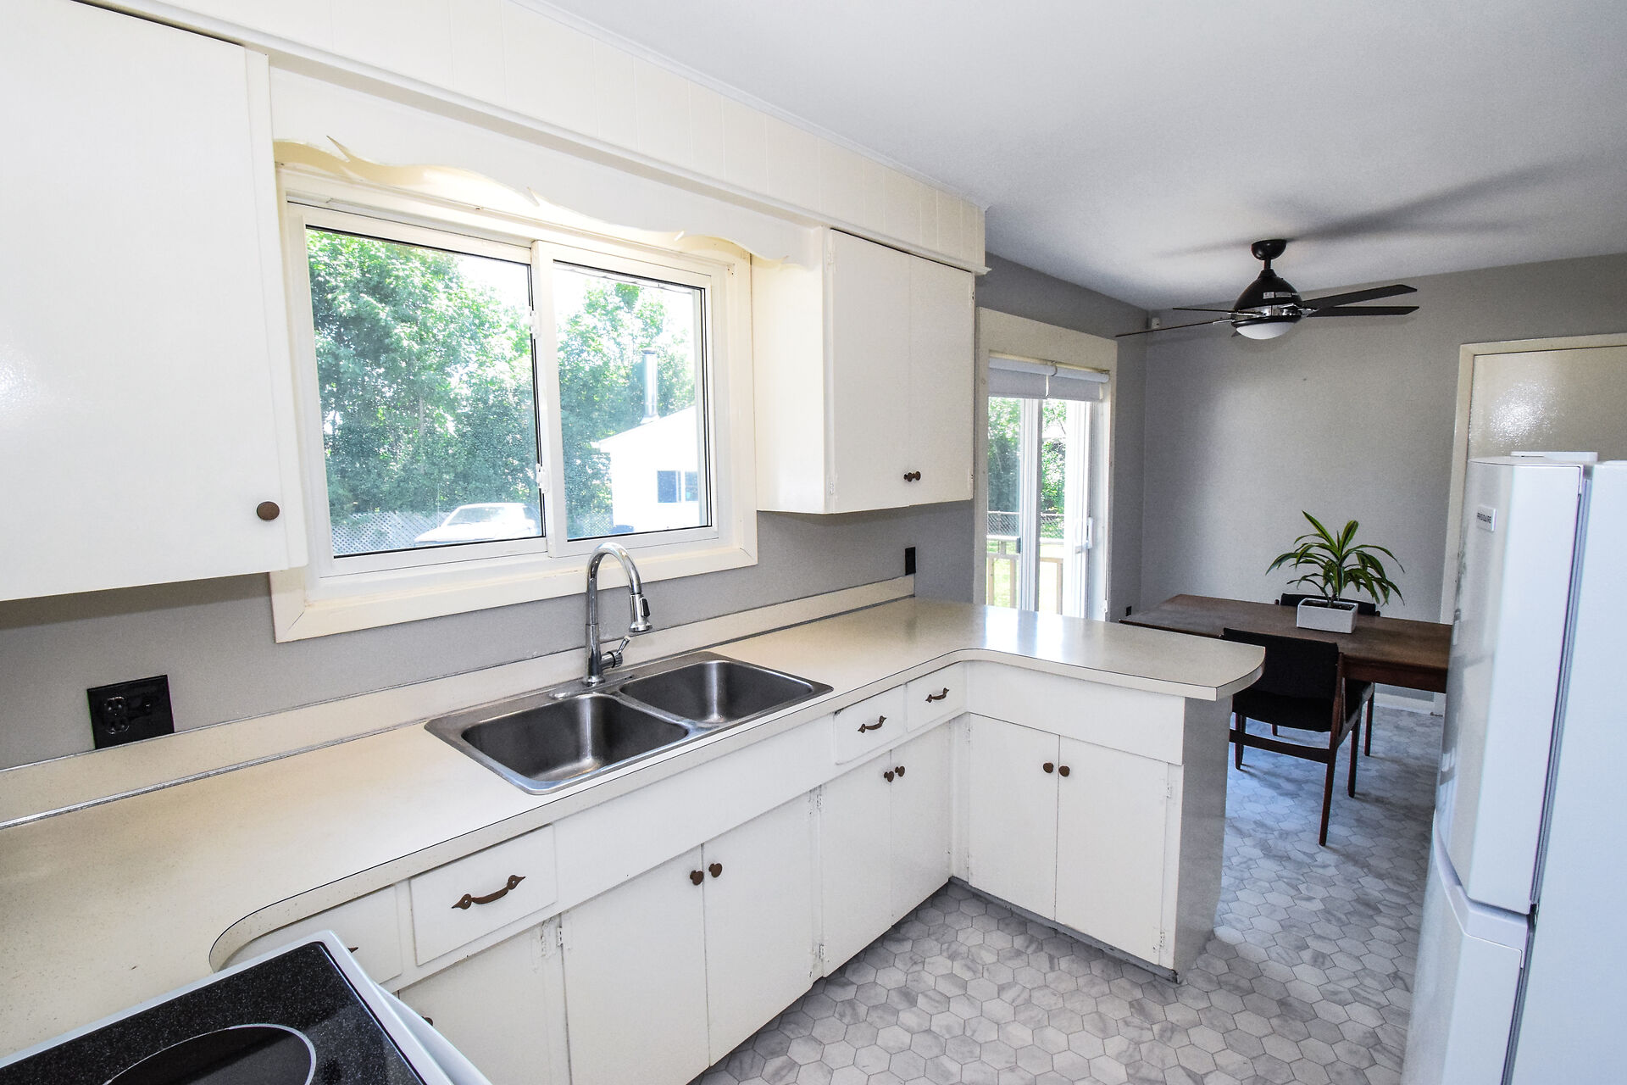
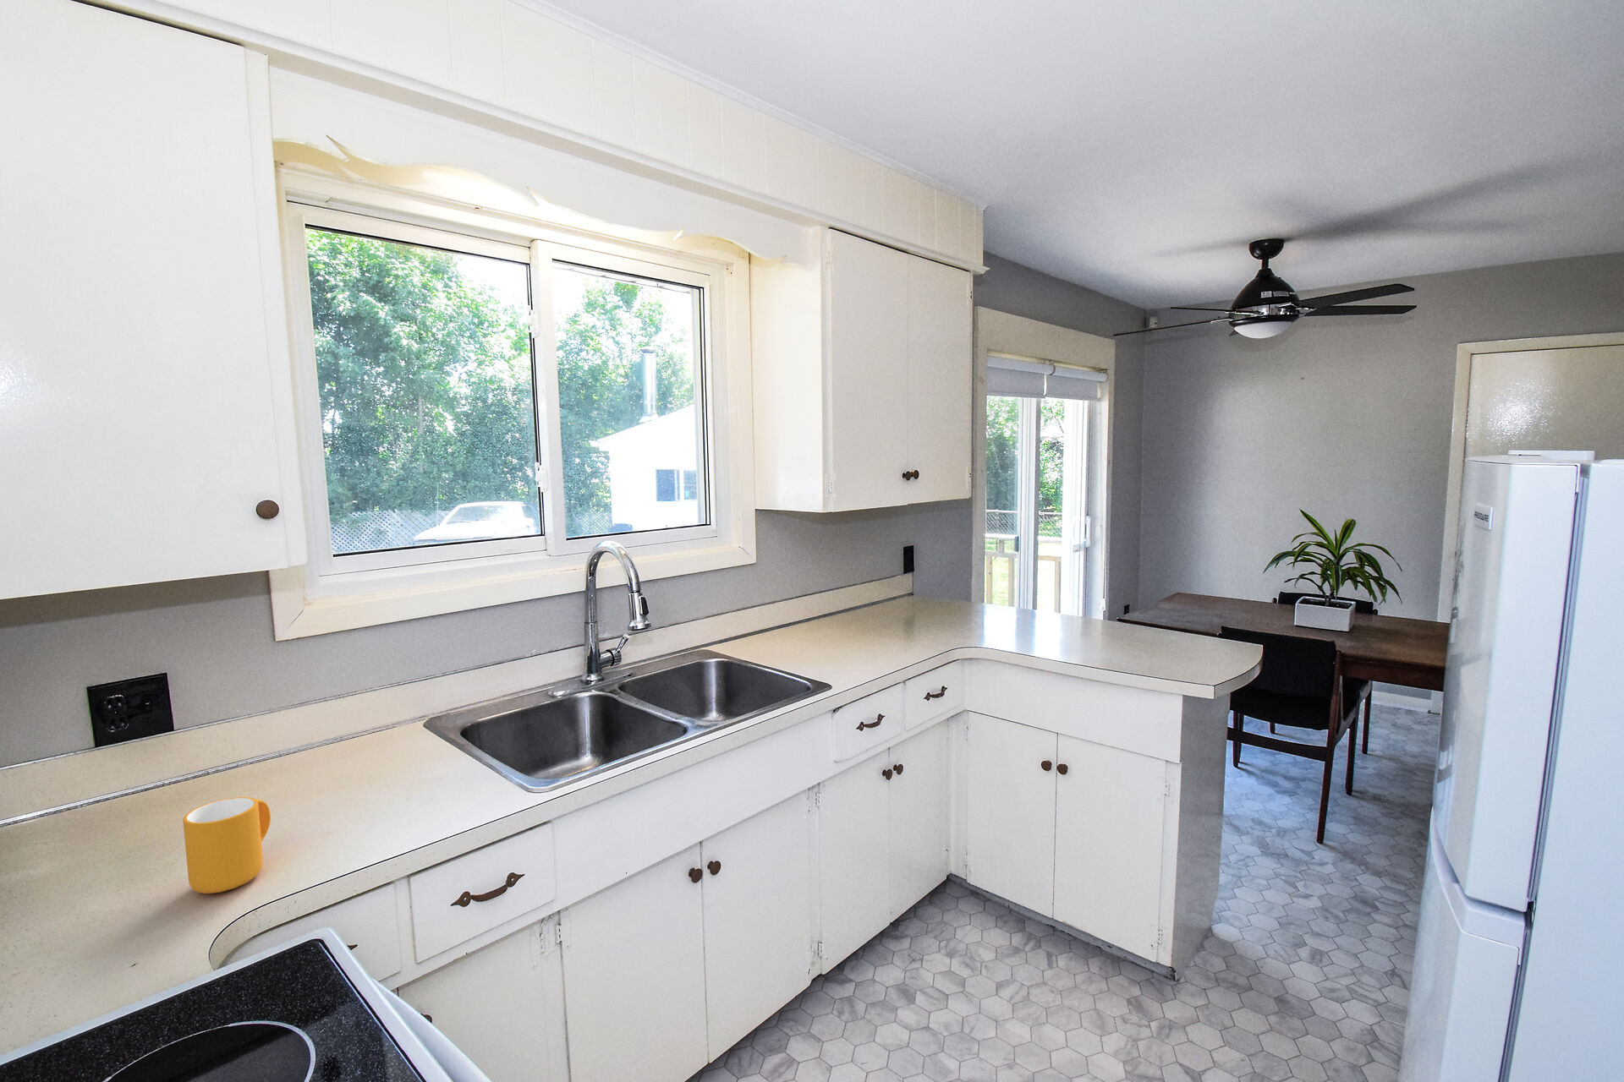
+ mug [182,796,272,895]
